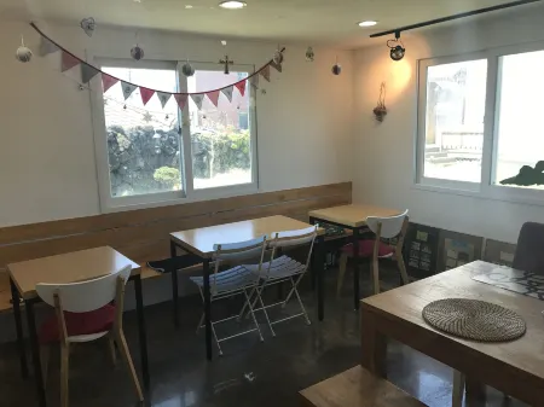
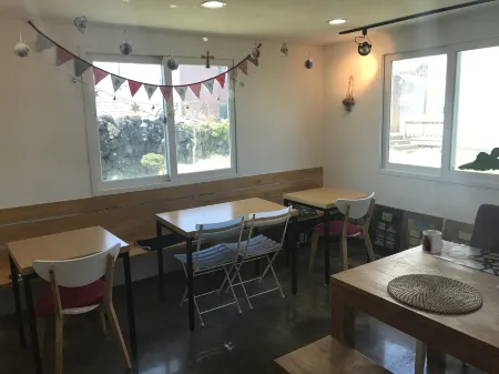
+ mug [421,229,445,255]
